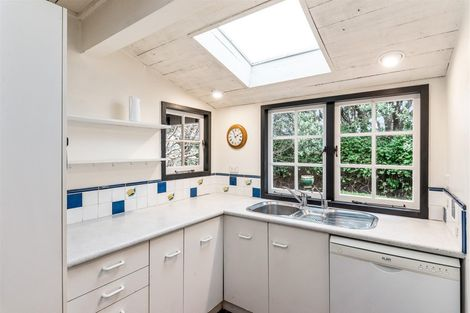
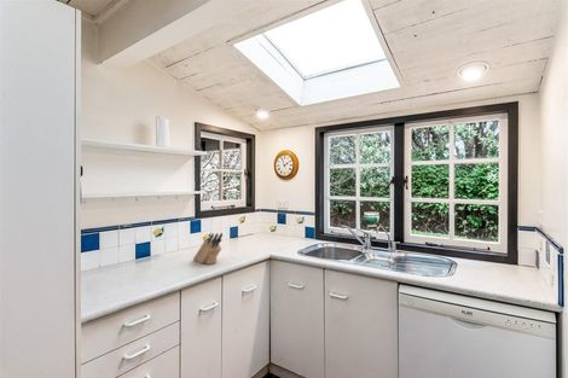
+ knife block [192,232,224,266]
